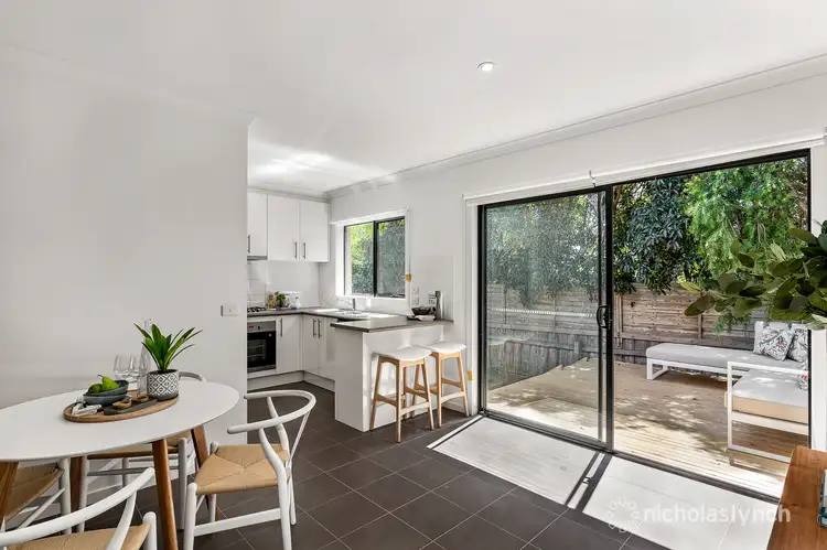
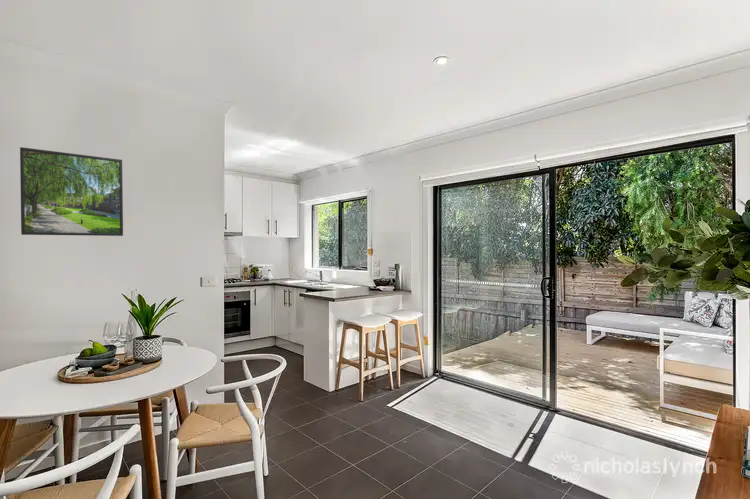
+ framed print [19,146,124,237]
